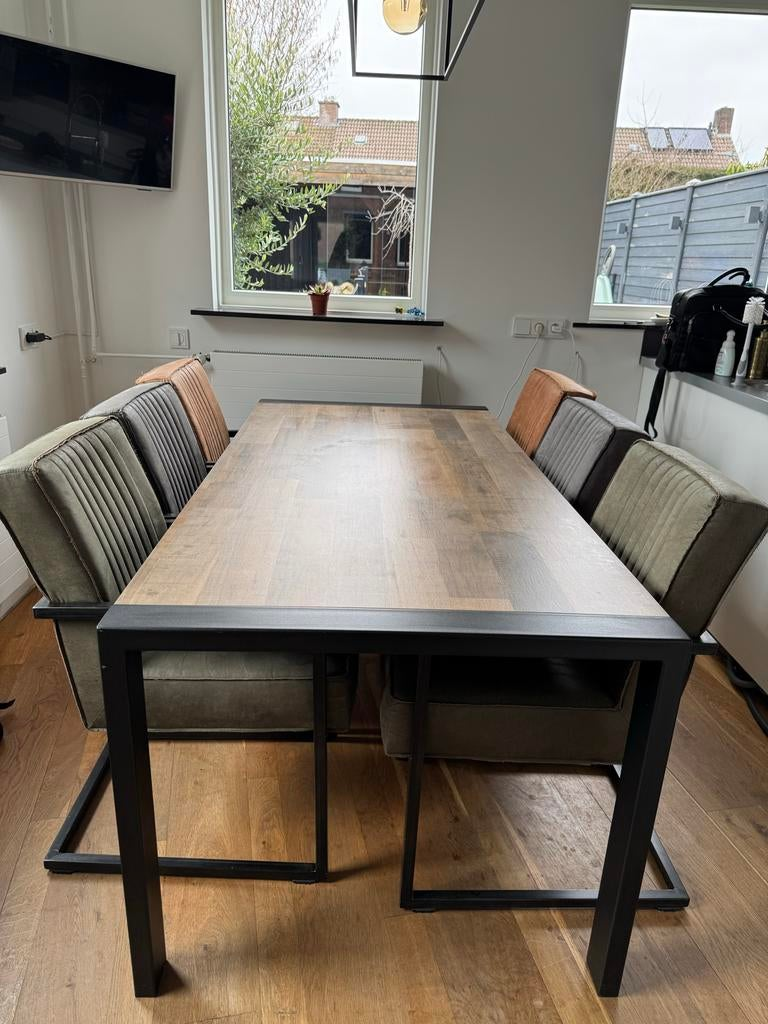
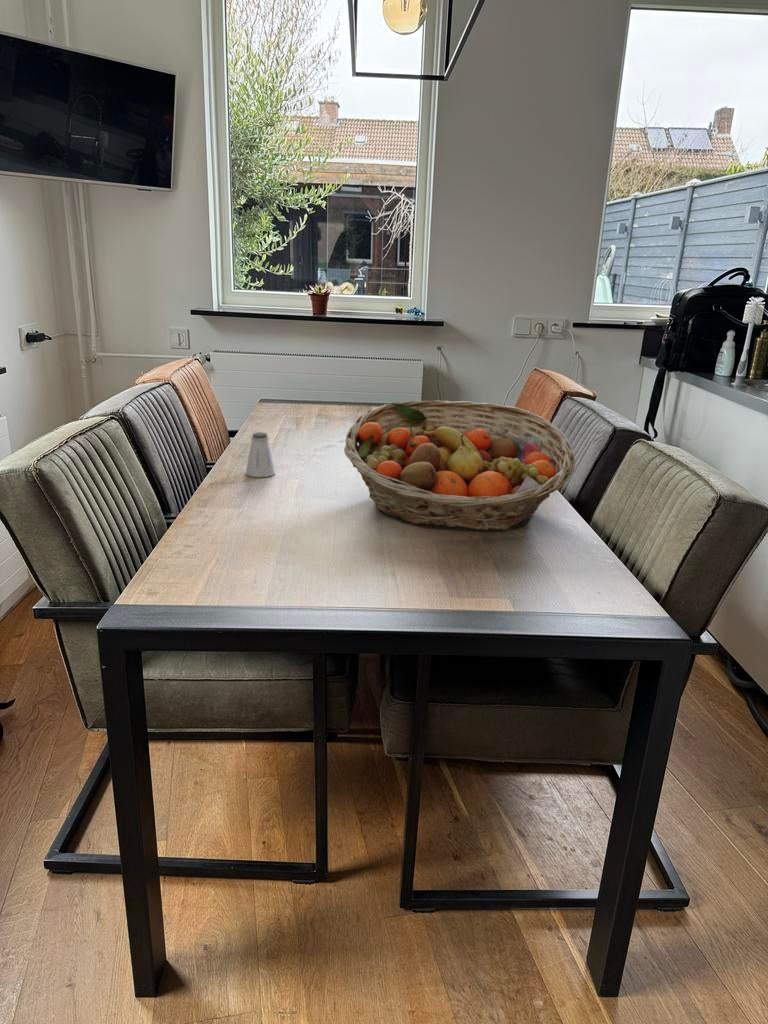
+ saltshaker [245,431,276,478]
+ fruit basket [343,400,576,532]
